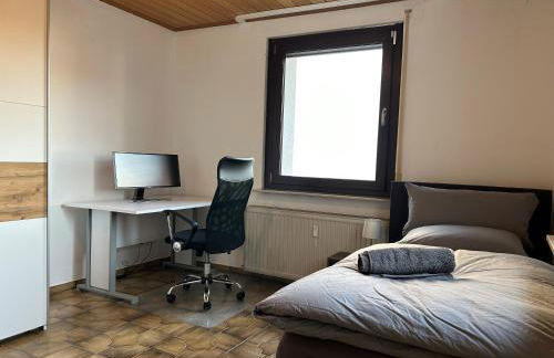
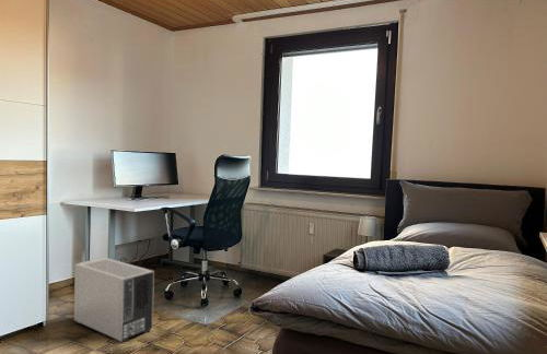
+ air purifier [73,257,155,344]
